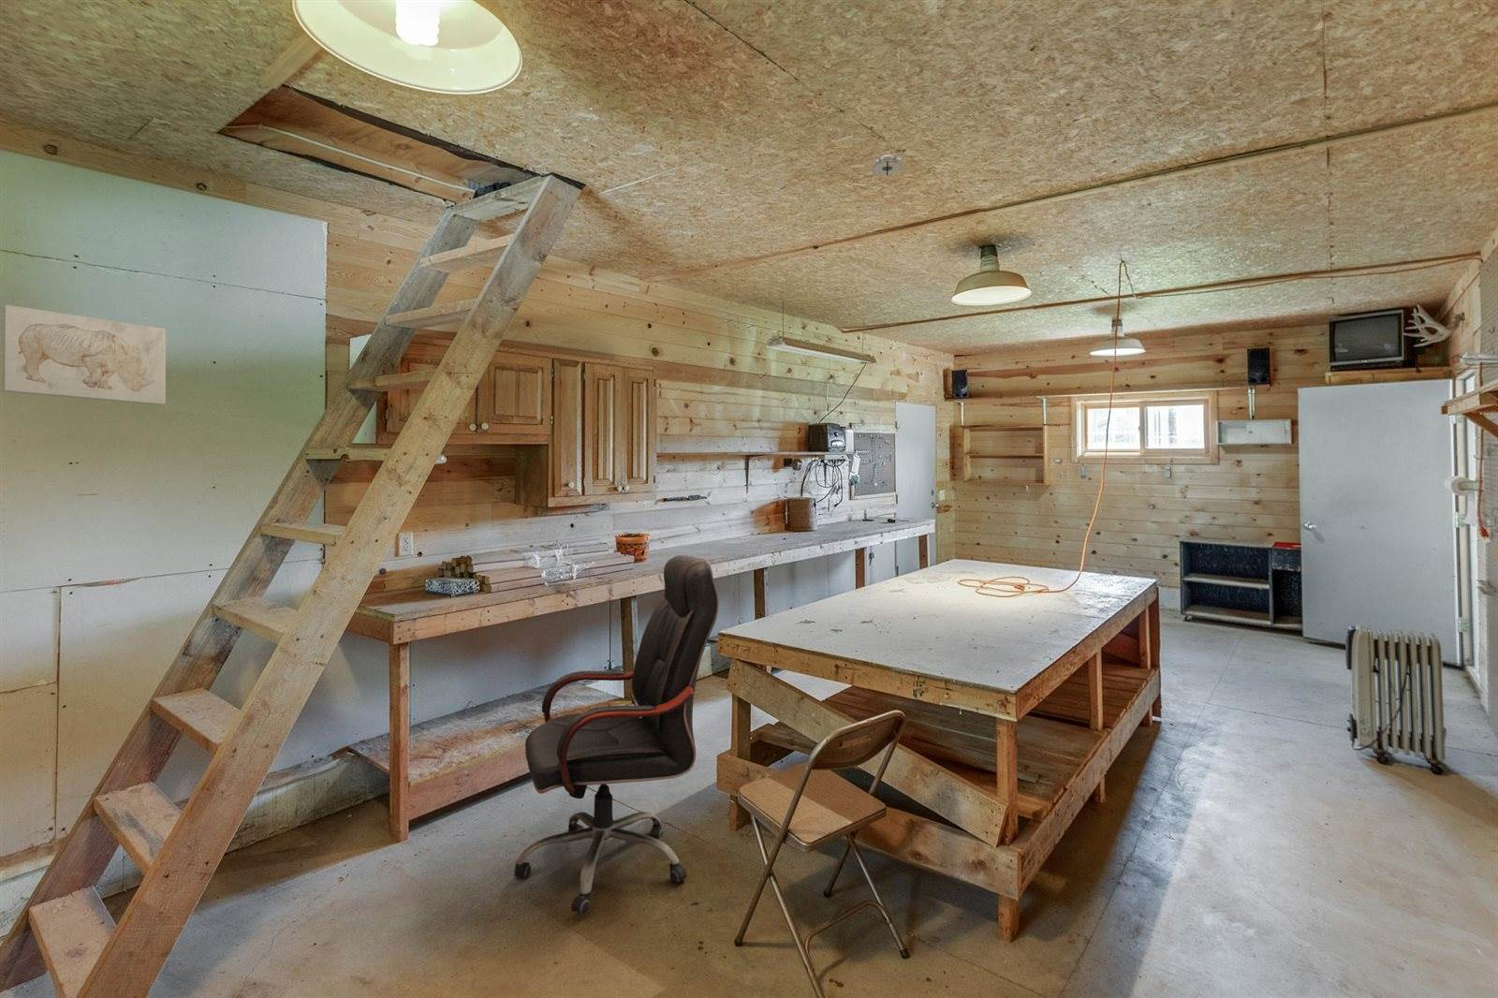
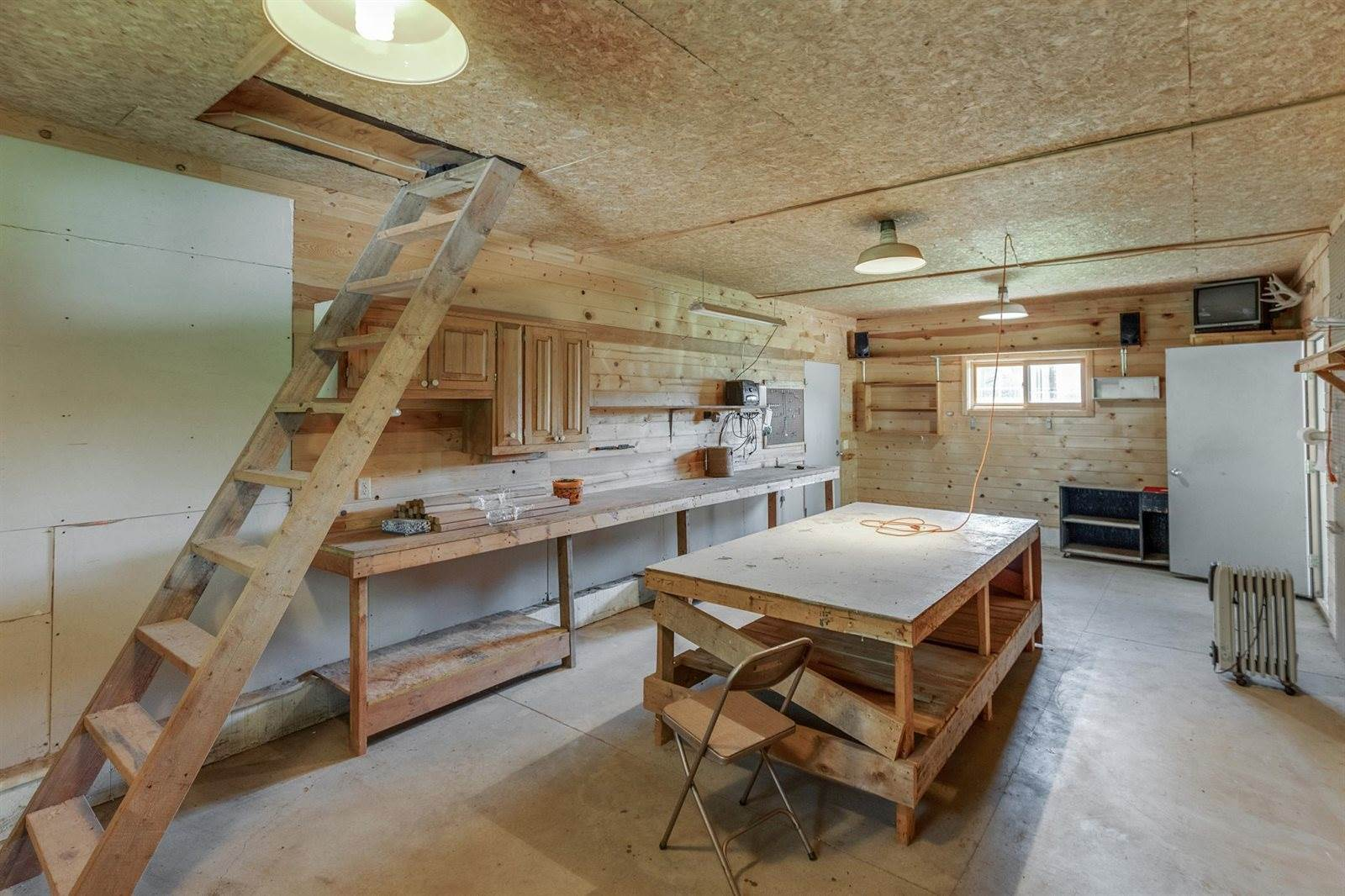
- wall art [2,304,167,407]
- smoke detector [869,154,904,179]
- office chair [513,555,719,914]
